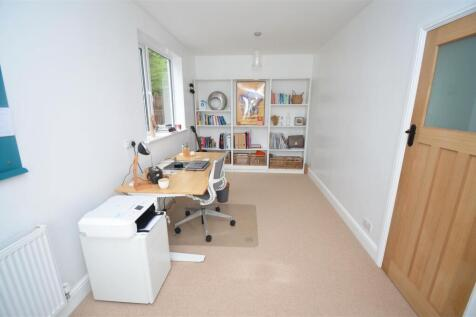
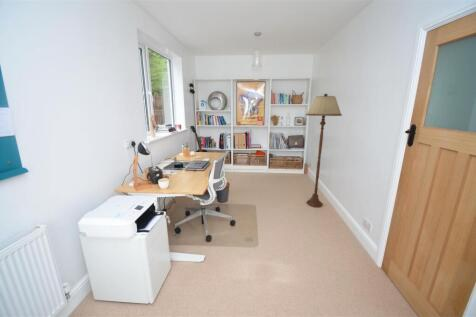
+ floor lamp [305,93,343,208]
